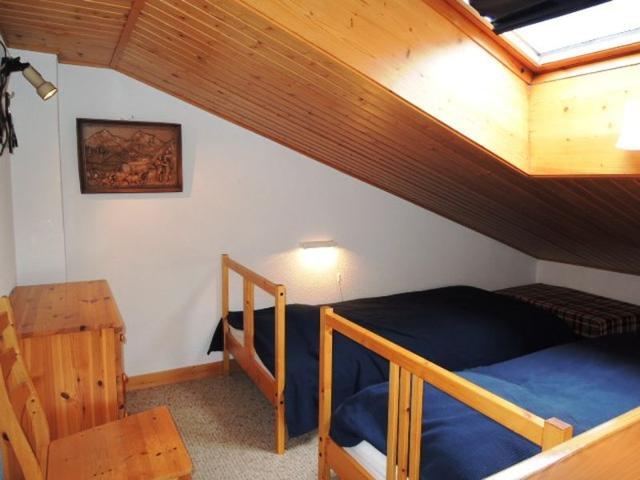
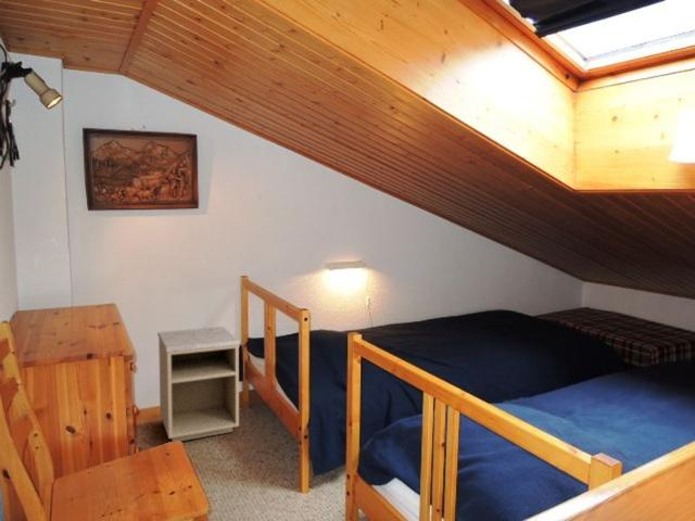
+ nightstand [156,326,241,443]
